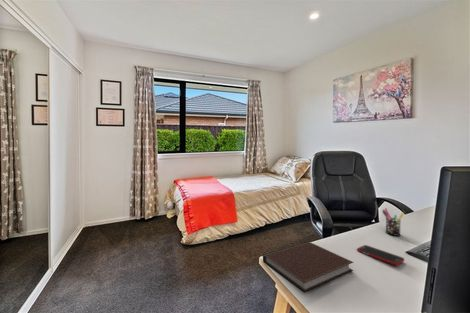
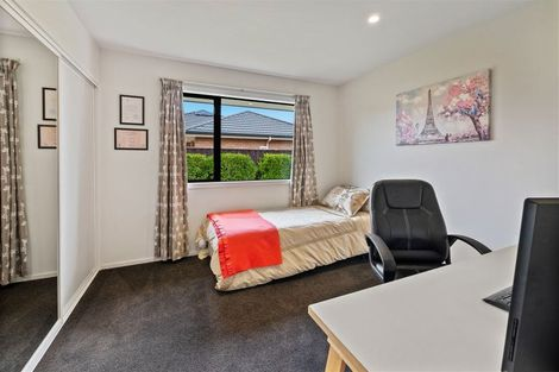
- pen holder [381,207,405,237]
- cell phone [356,244,405,267]
- notebook [262,241,354,294]
